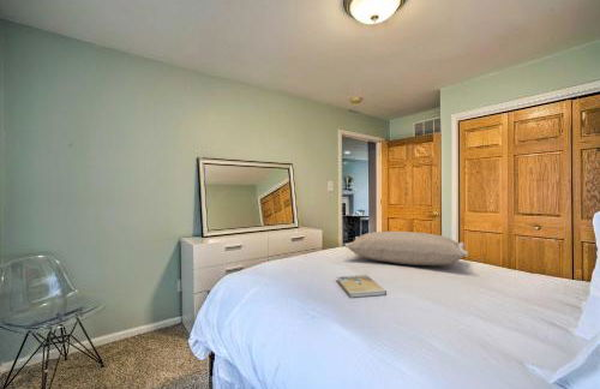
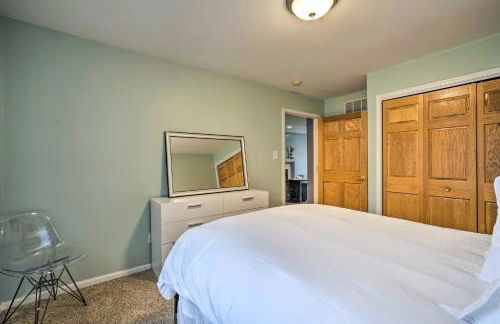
- pillow [344,231,469,267]
- book [335,274,388,299]
